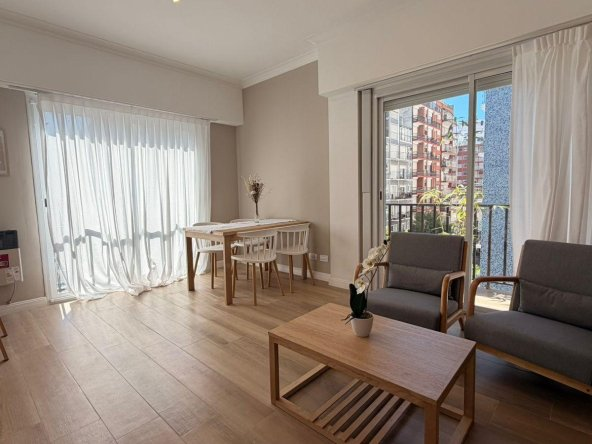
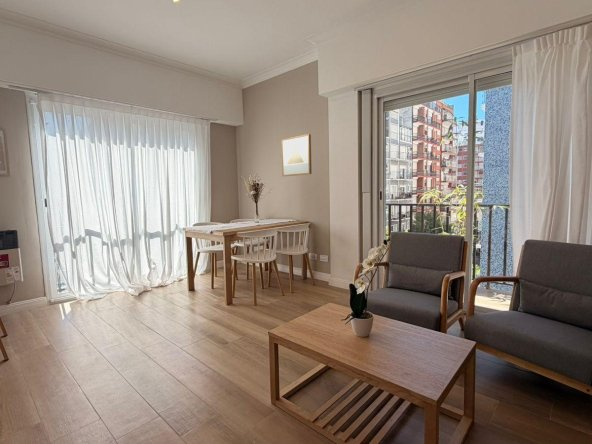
+ wall art [281,133,313,177]
